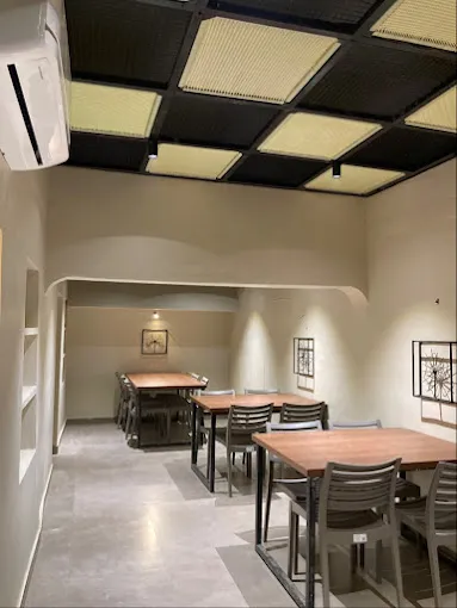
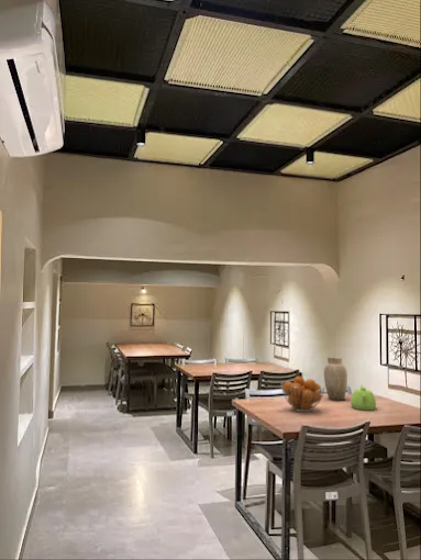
+ fruit basket [280,376,325,413]
+ teapot [350,384,377,412]
+ vase [323,357,348,402]
